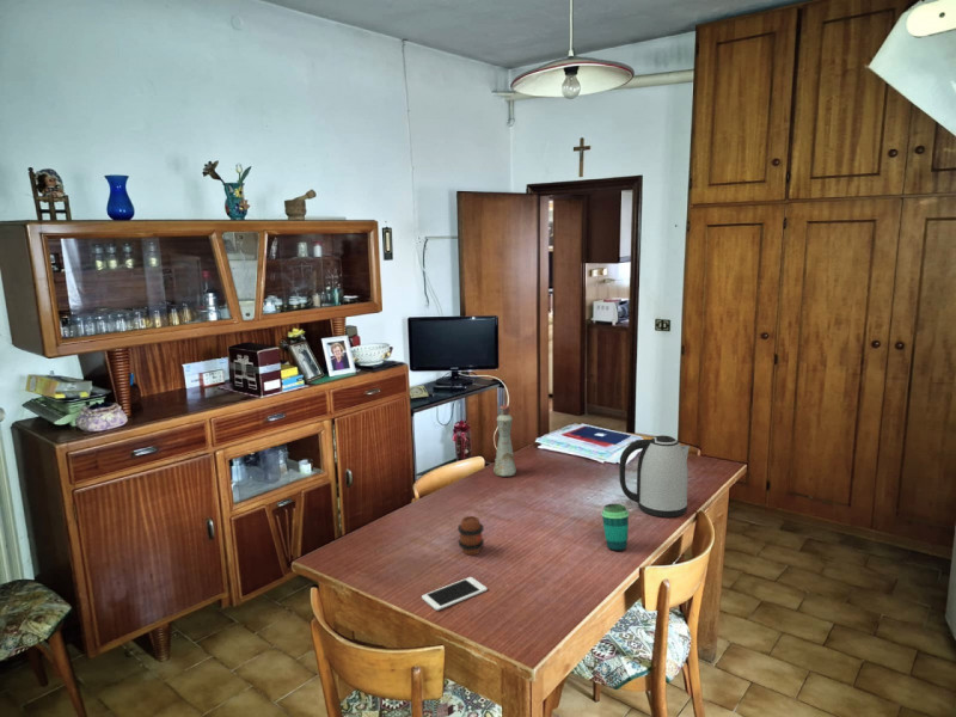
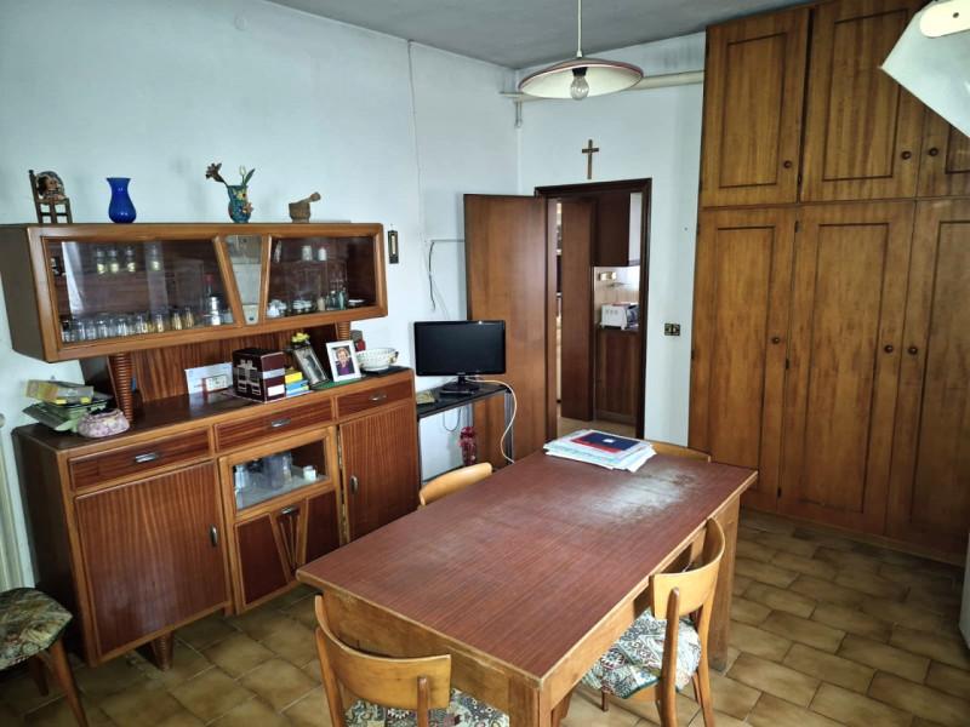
- cell phone [421,576,489,612]
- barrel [456,515,485,556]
- cup [600,503,630,552]
- kettle [618,435,691,519]
- bottle [492,404,517,477]
